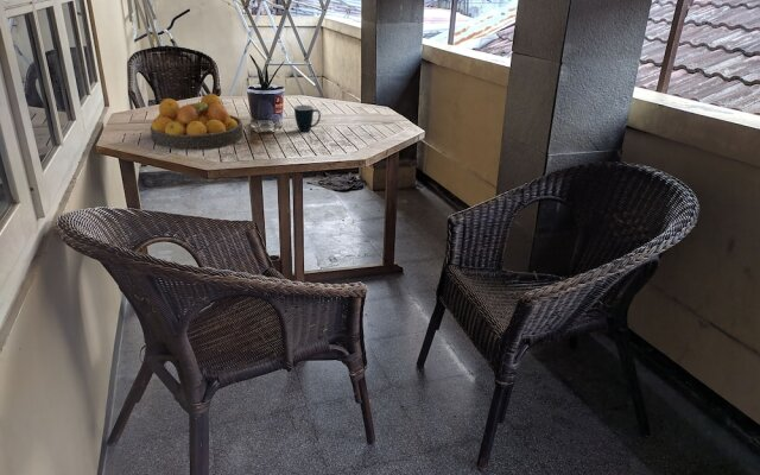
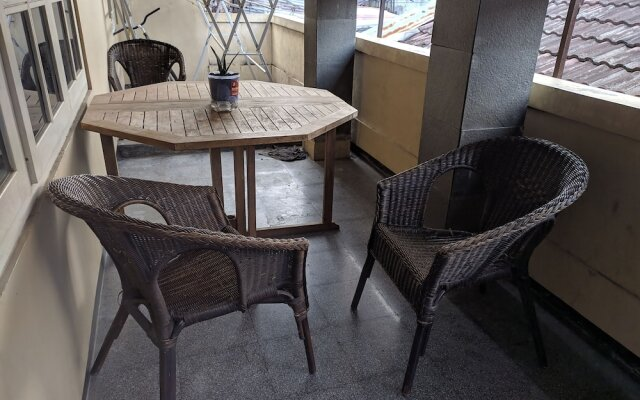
- mug [293,103,322,133]
- fruit bowl [150,93,243,151]
